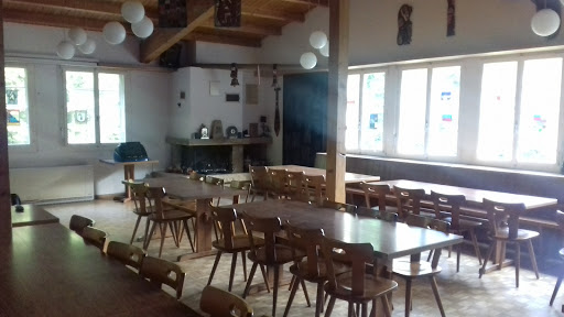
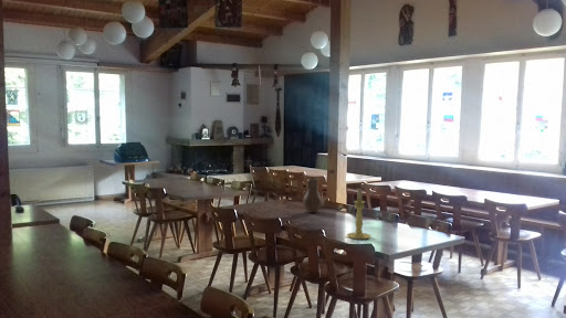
+ vase [302,177,323,214]
+ candle holder [346,187,373,241]
